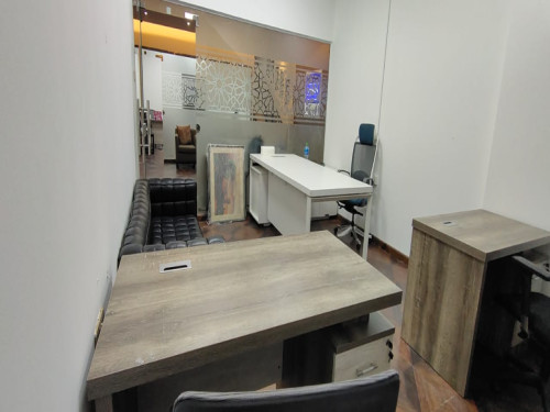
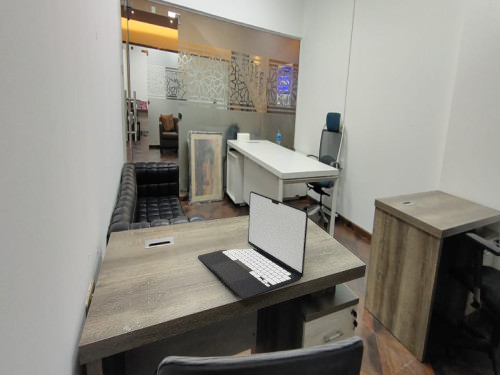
+ laptop [197,190,309,300]
